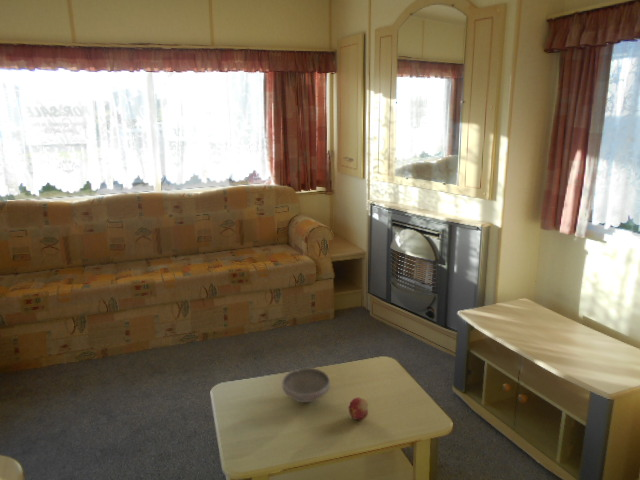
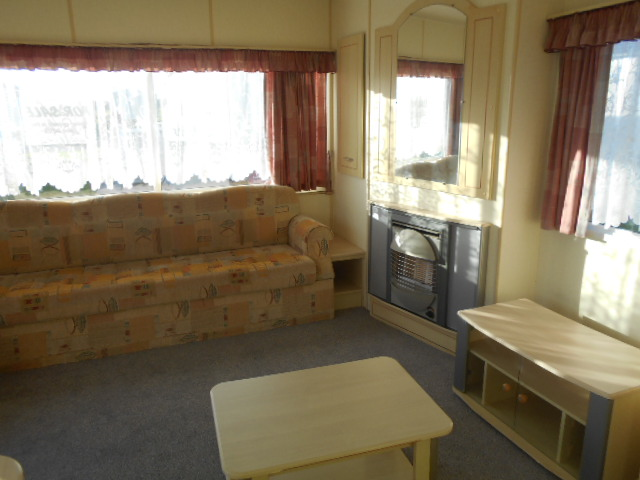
- fruit [347,396,369,421]
- bowl [281,367,331,404]
